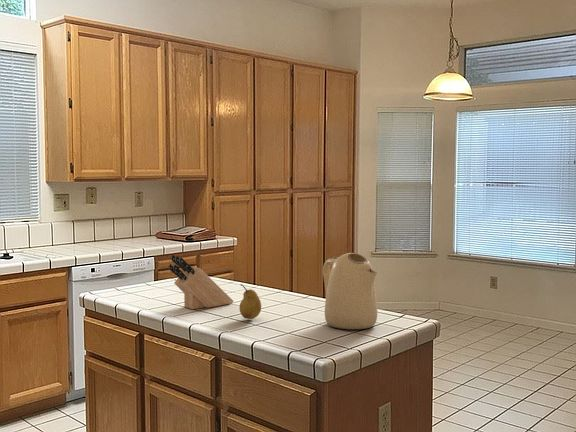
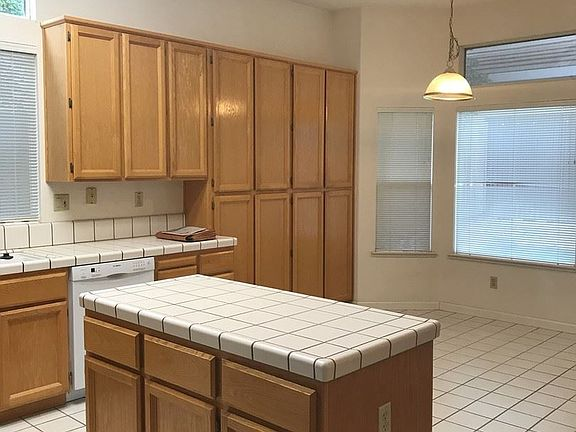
- kettle [322,252,378,330]
- knife block [168,253,234,310]
- fruit [239,283,262,320]
